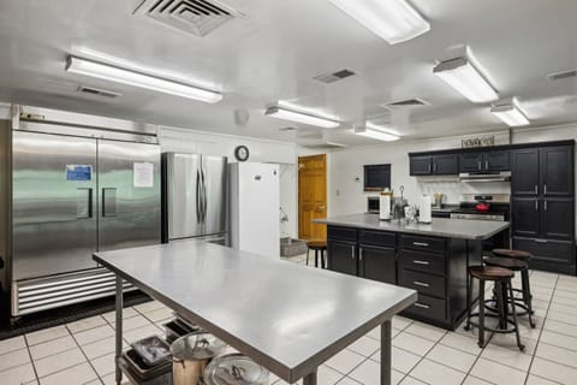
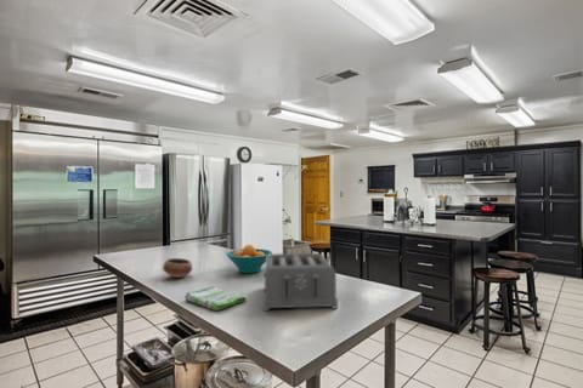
+ bowl [162,257,193,279]
+ toaster [262,252,339,312]
+ fruit bowl [225,244,273,274]
+ dish towel [183,285,248,312]
